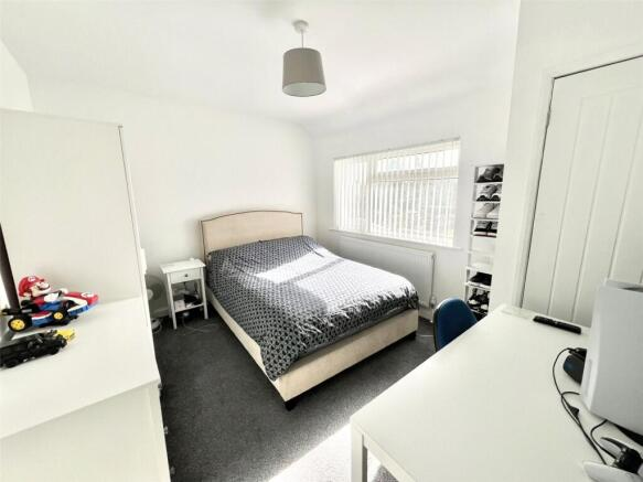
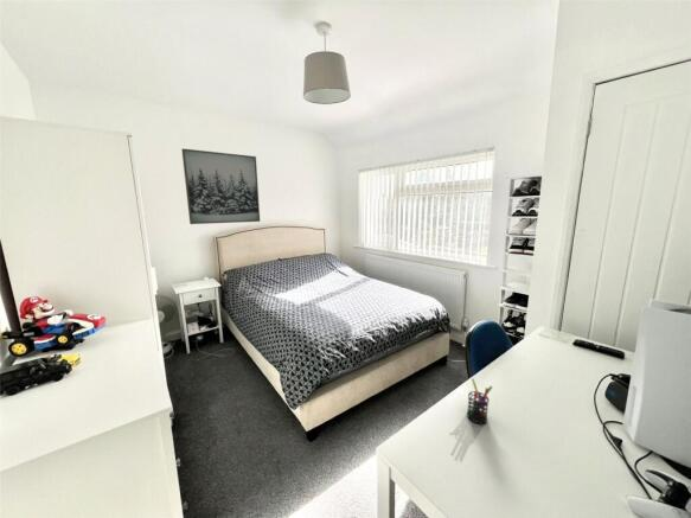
+ wall art [180,148,261,225]
+ pen holder [466,377,493,424]
